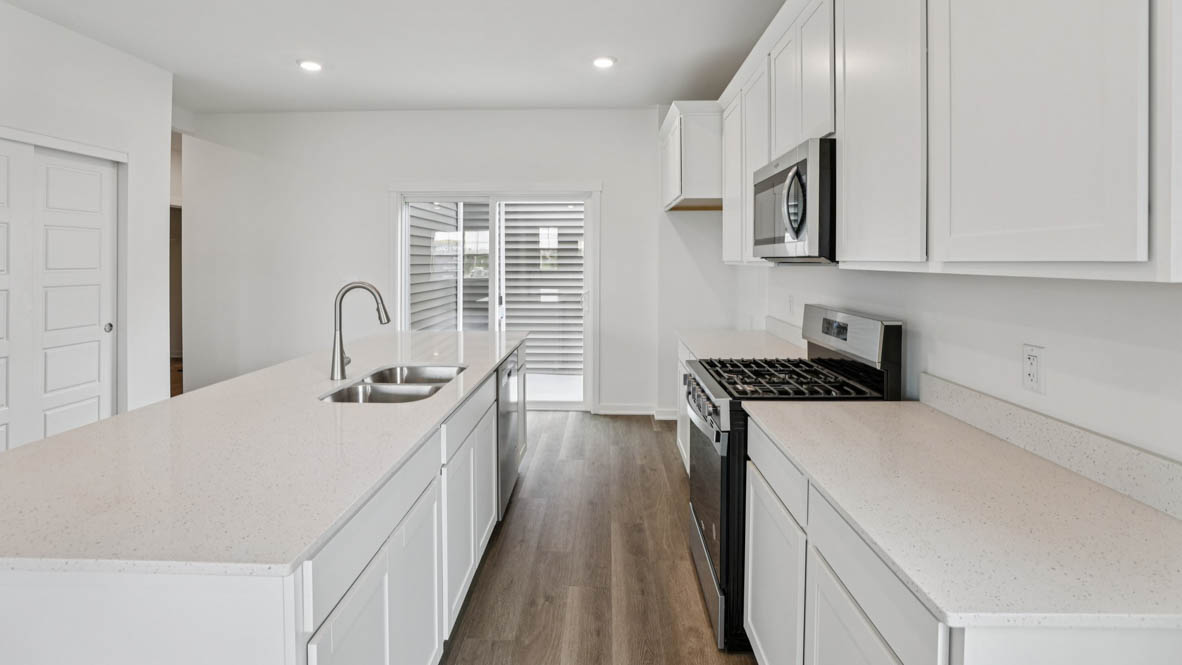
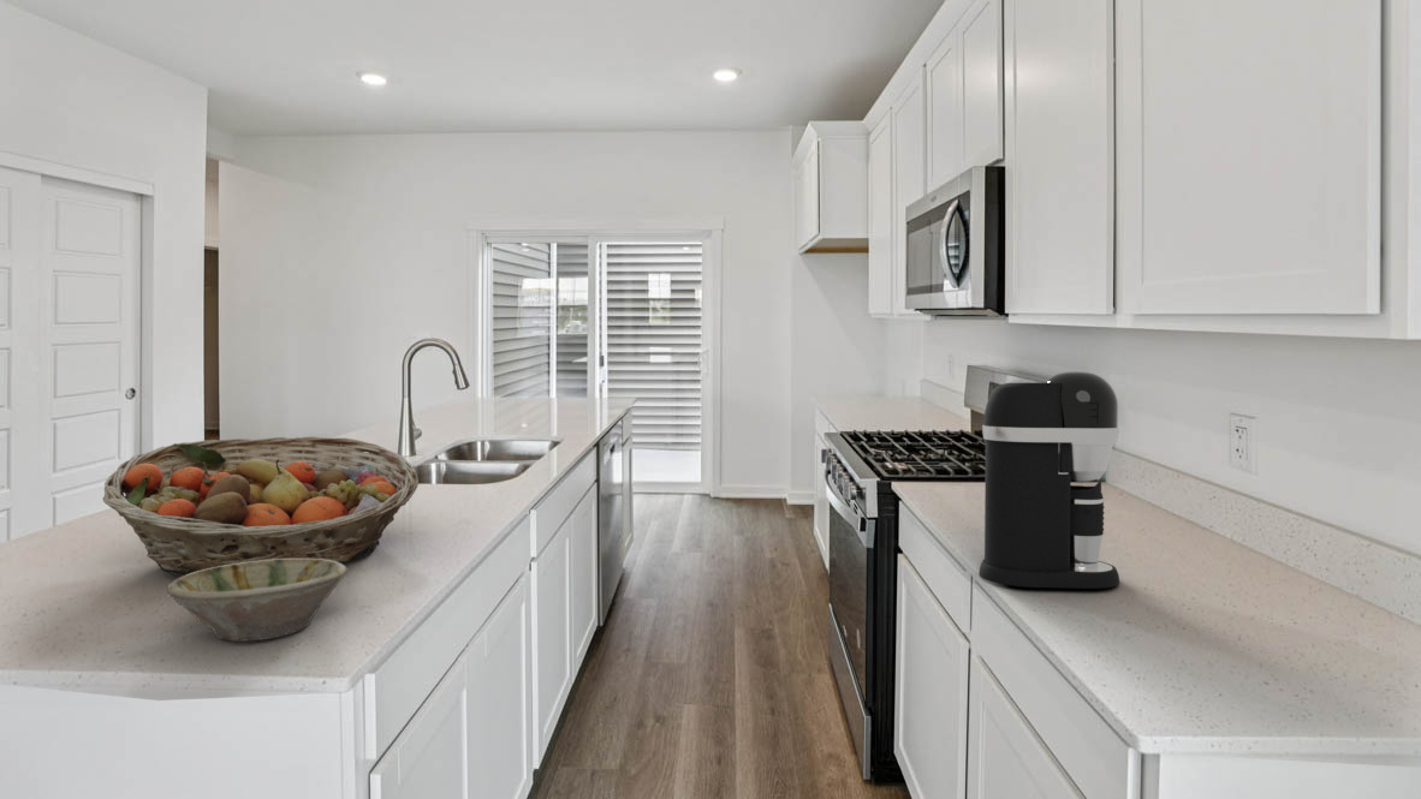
+ fruit basket [102,435,420,576]
+ bowl [166,557,349,643]
+ coffee maker [977,370,1120,590]
